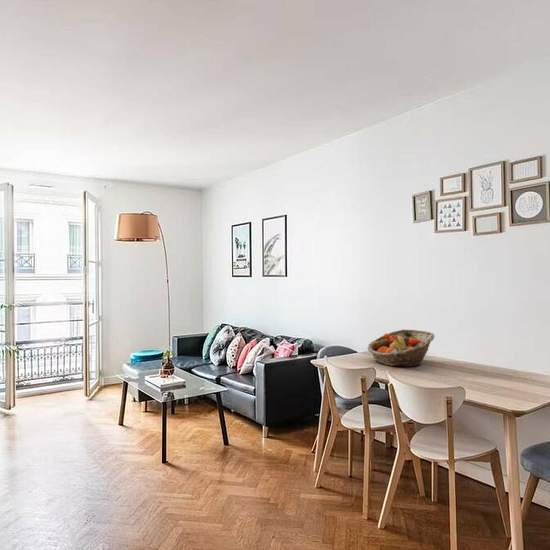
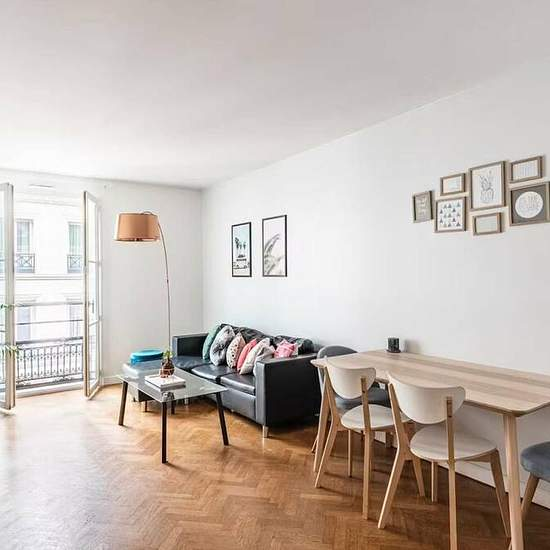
- fruit basket [366,329,436,368]
